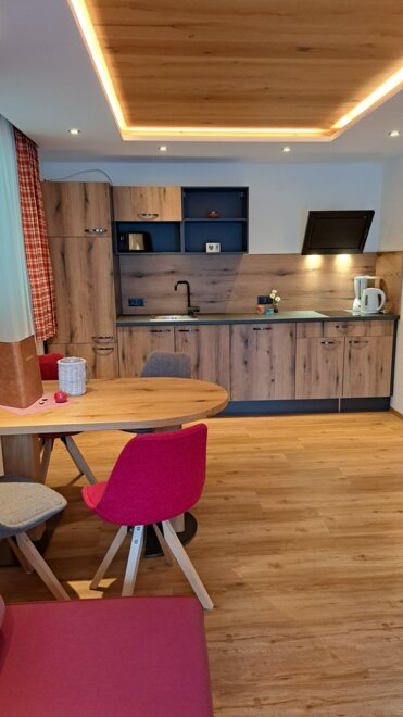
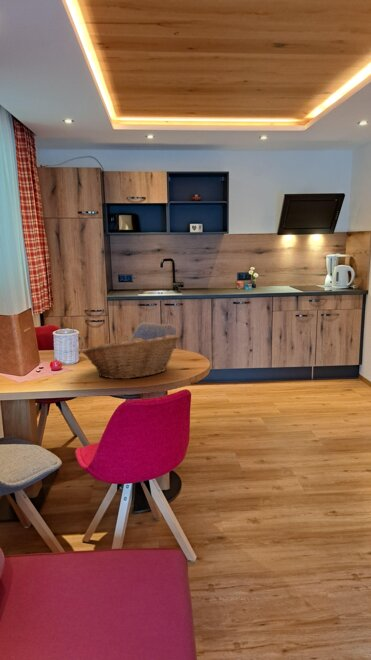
+ fruit basket [81,334,181,380]
